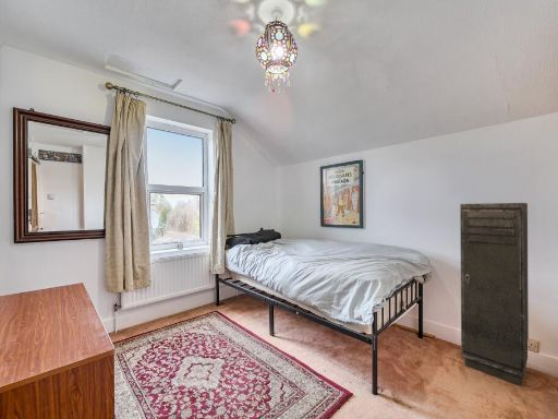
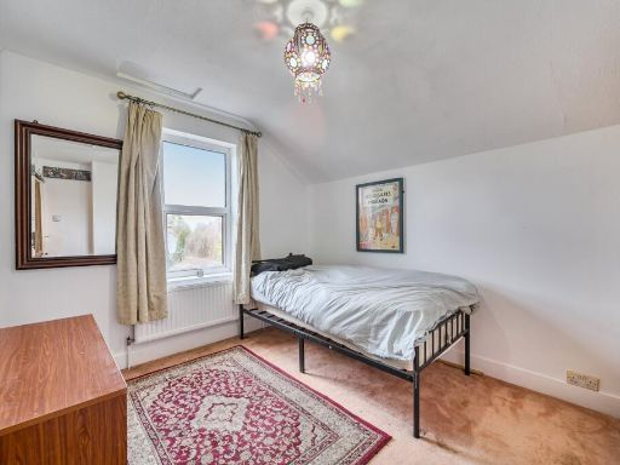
- storage cabinet [459,202,530,387]
